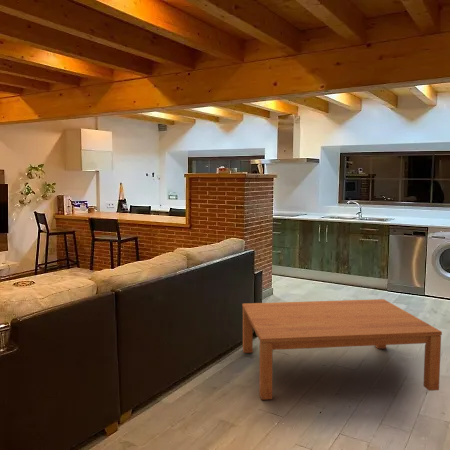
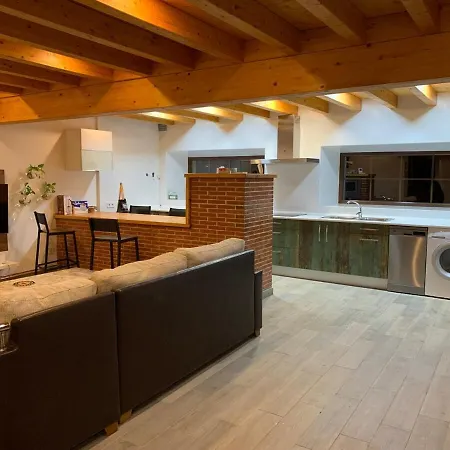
- coffee table [241,298,443,401]
